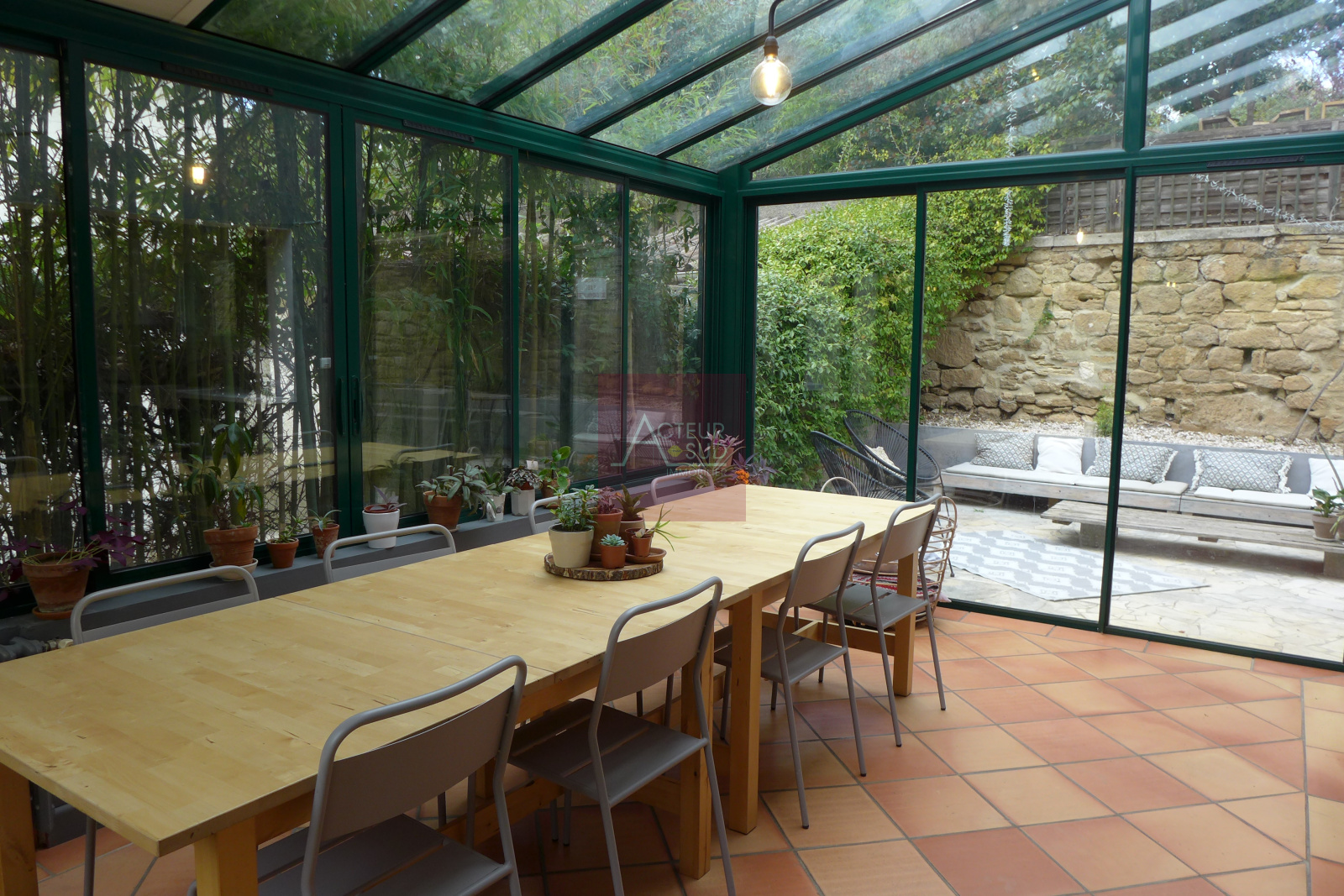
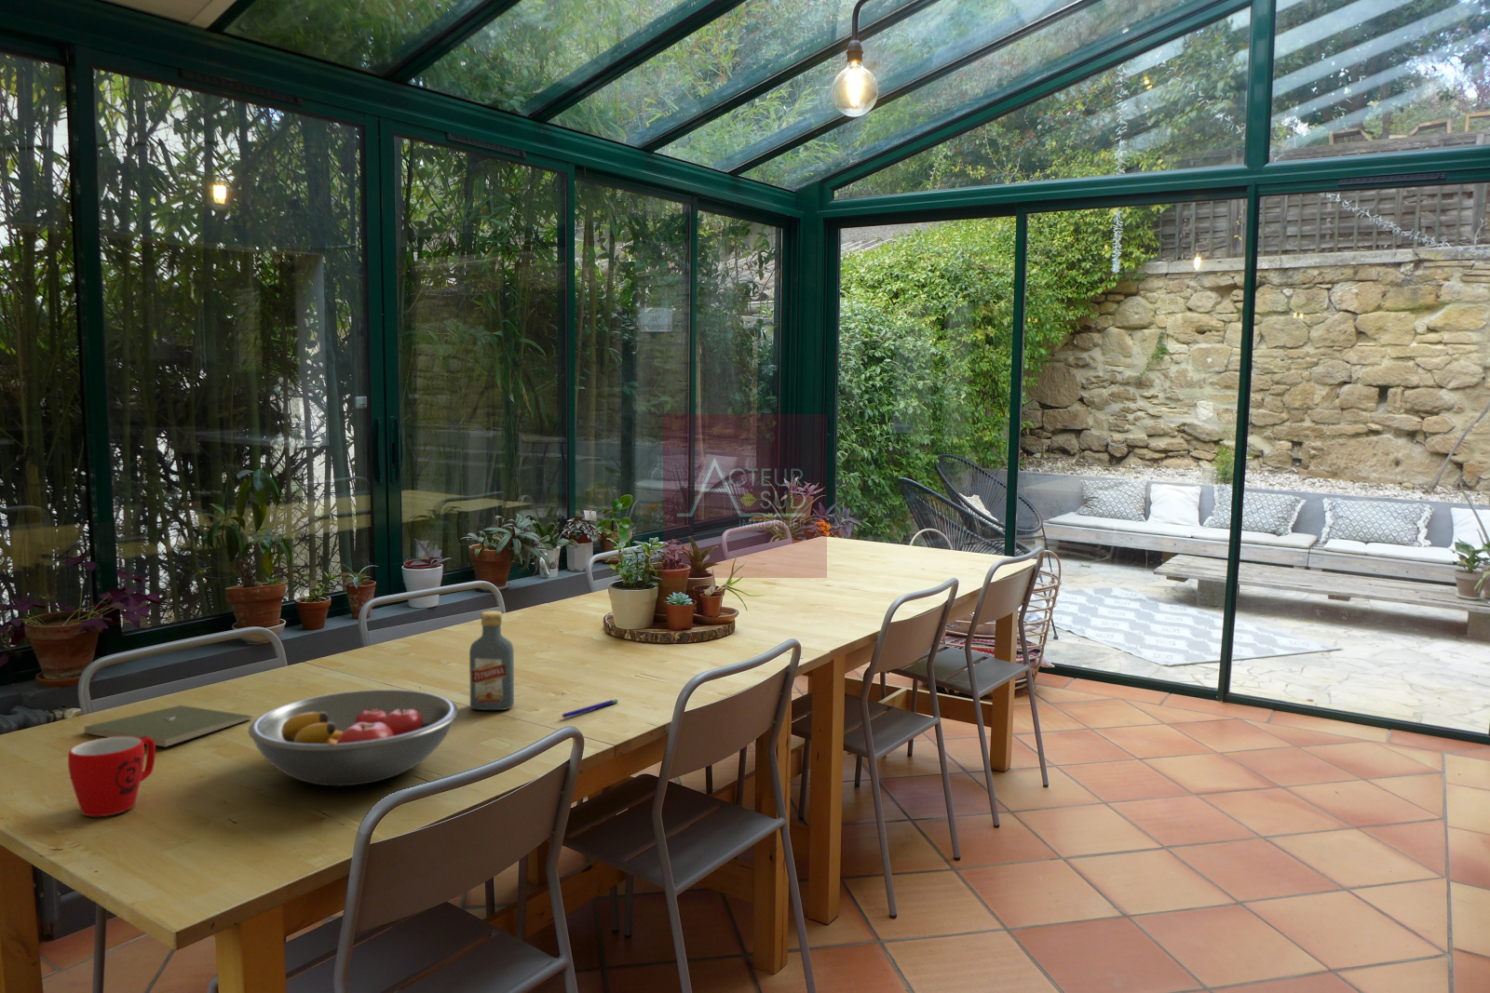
+ notebook [84,705,253,747]
+ fruit bowl [247,688,459,787]
+ vodka [469,610,516,712]
+ mug [67,736,156,817]
+ pen [562,698,619,719]
